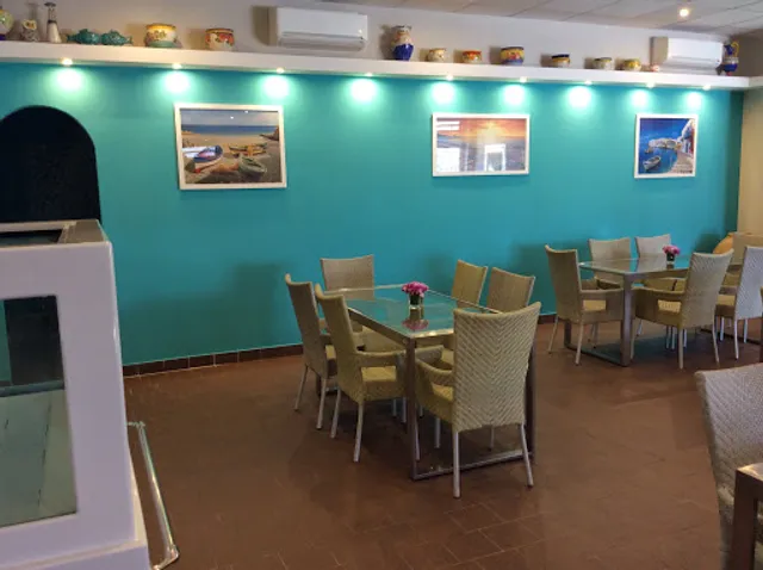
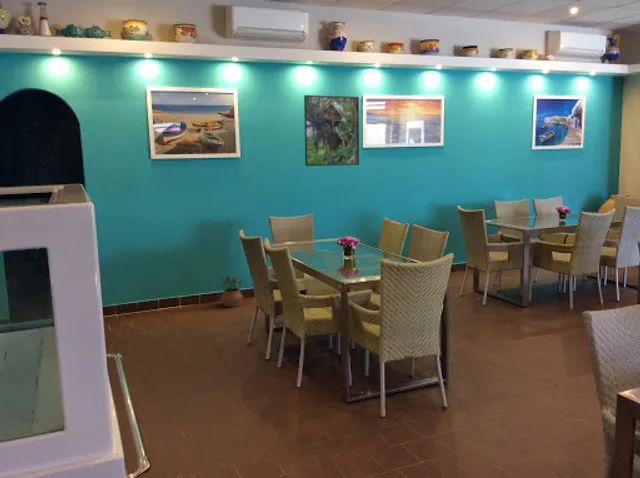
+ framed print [303,94,360,167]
+ potted plant [219,274,244,308]
